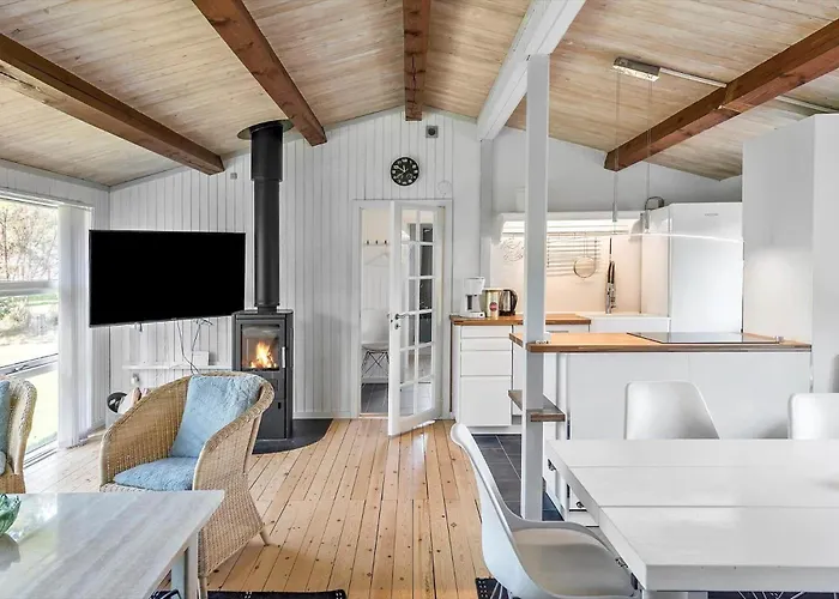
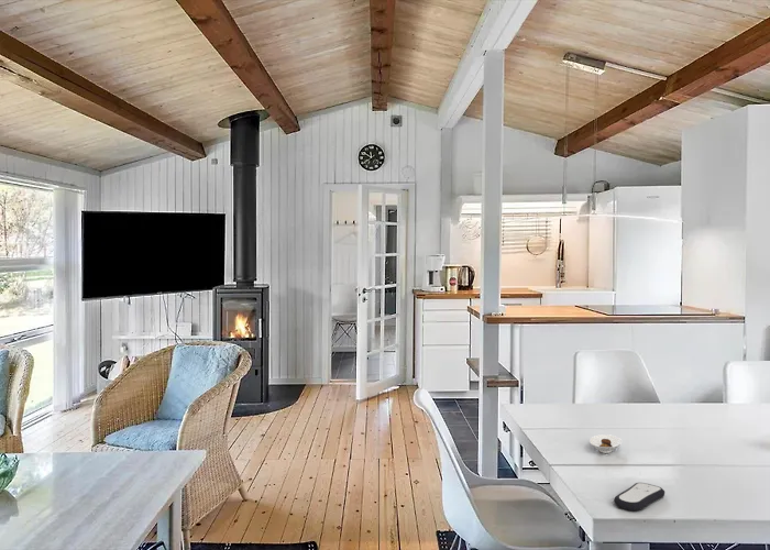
+ saucer [588,433,623,454]
+ remote control [613,482,666,512]
